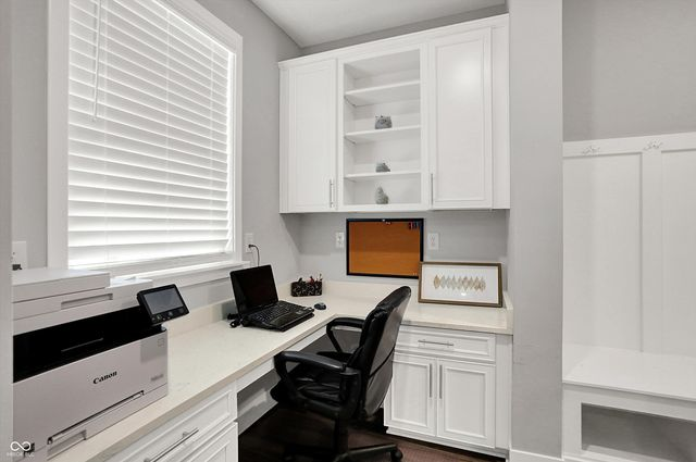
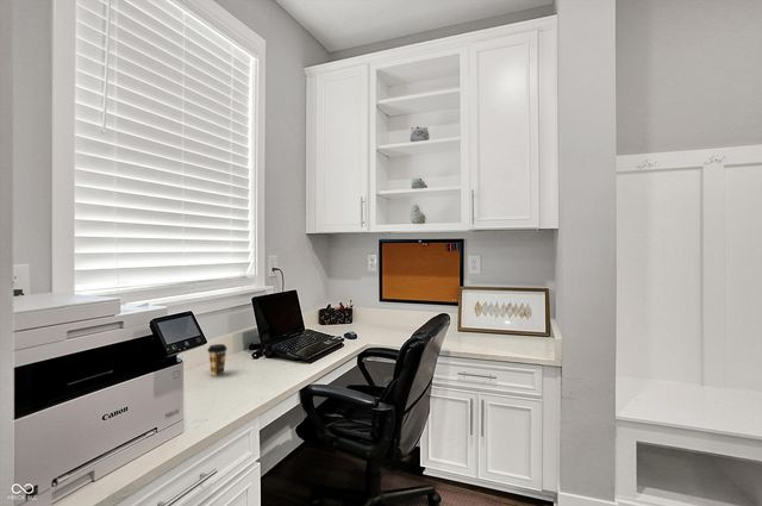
+ coffee cup [206,343,229,377]
